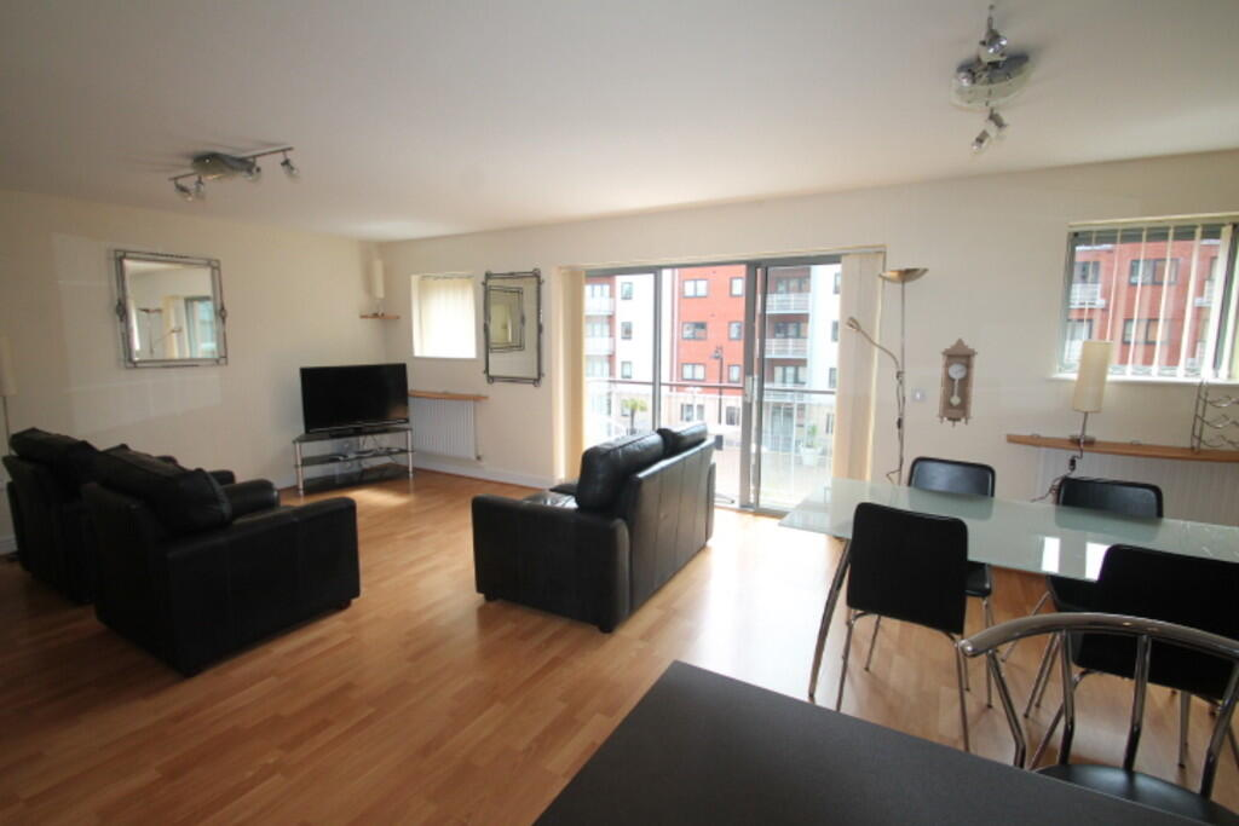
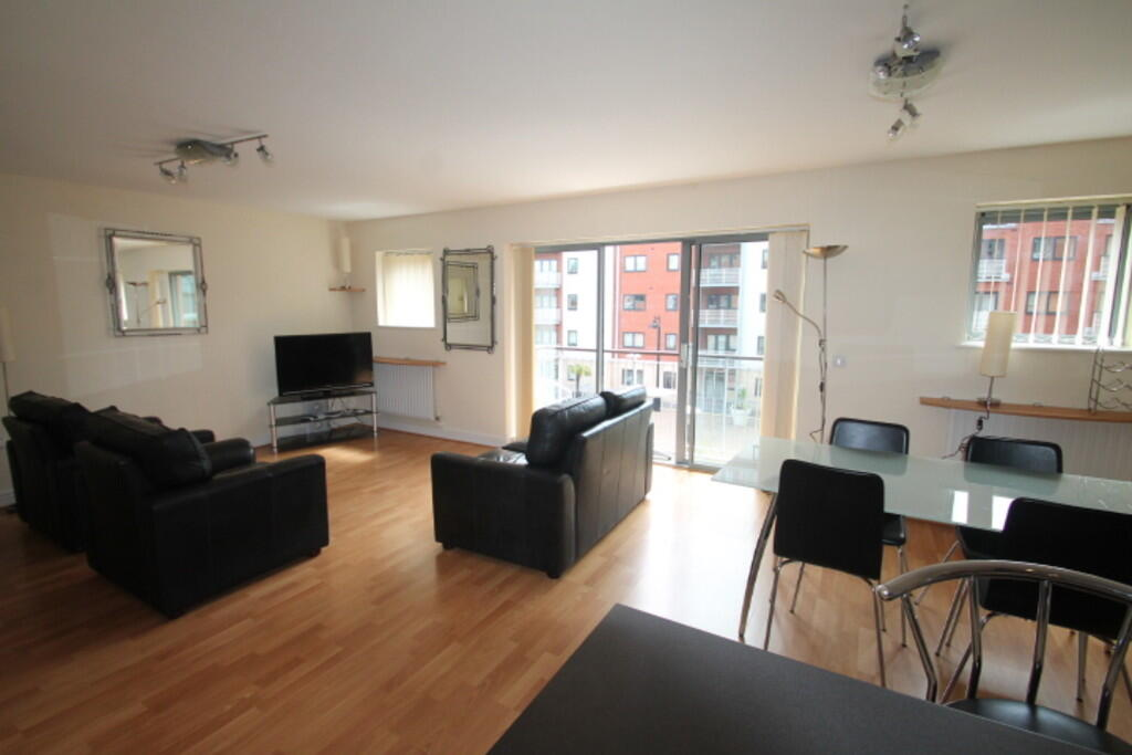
- pendulum clock [935,336,980,428]
